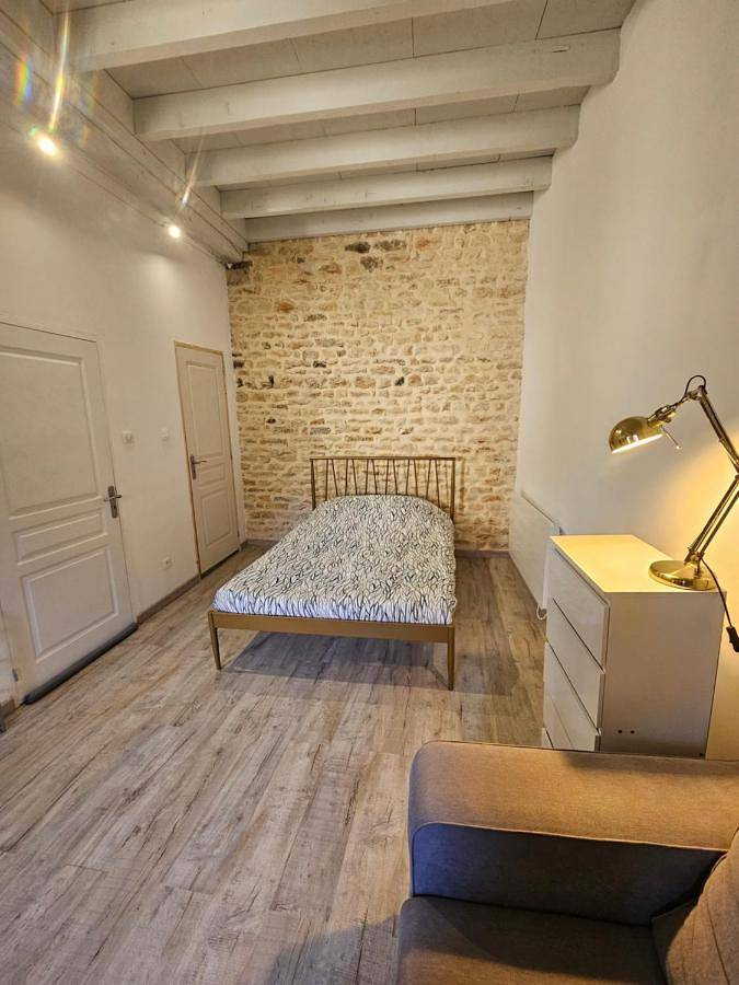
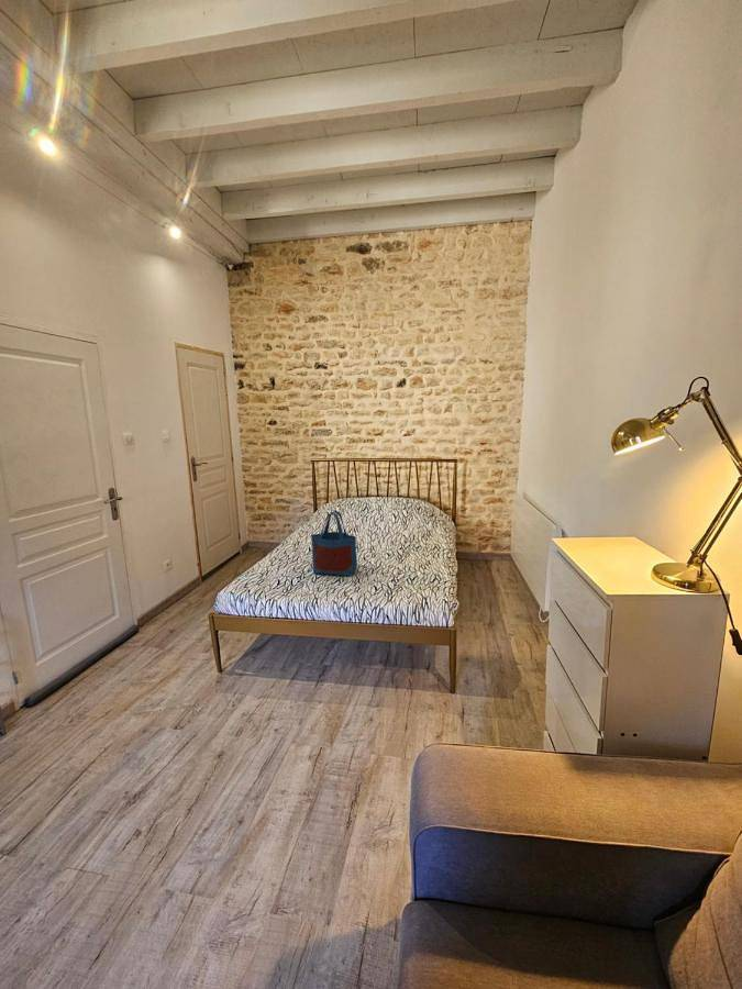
+ tote bag [310,510,358,577]
